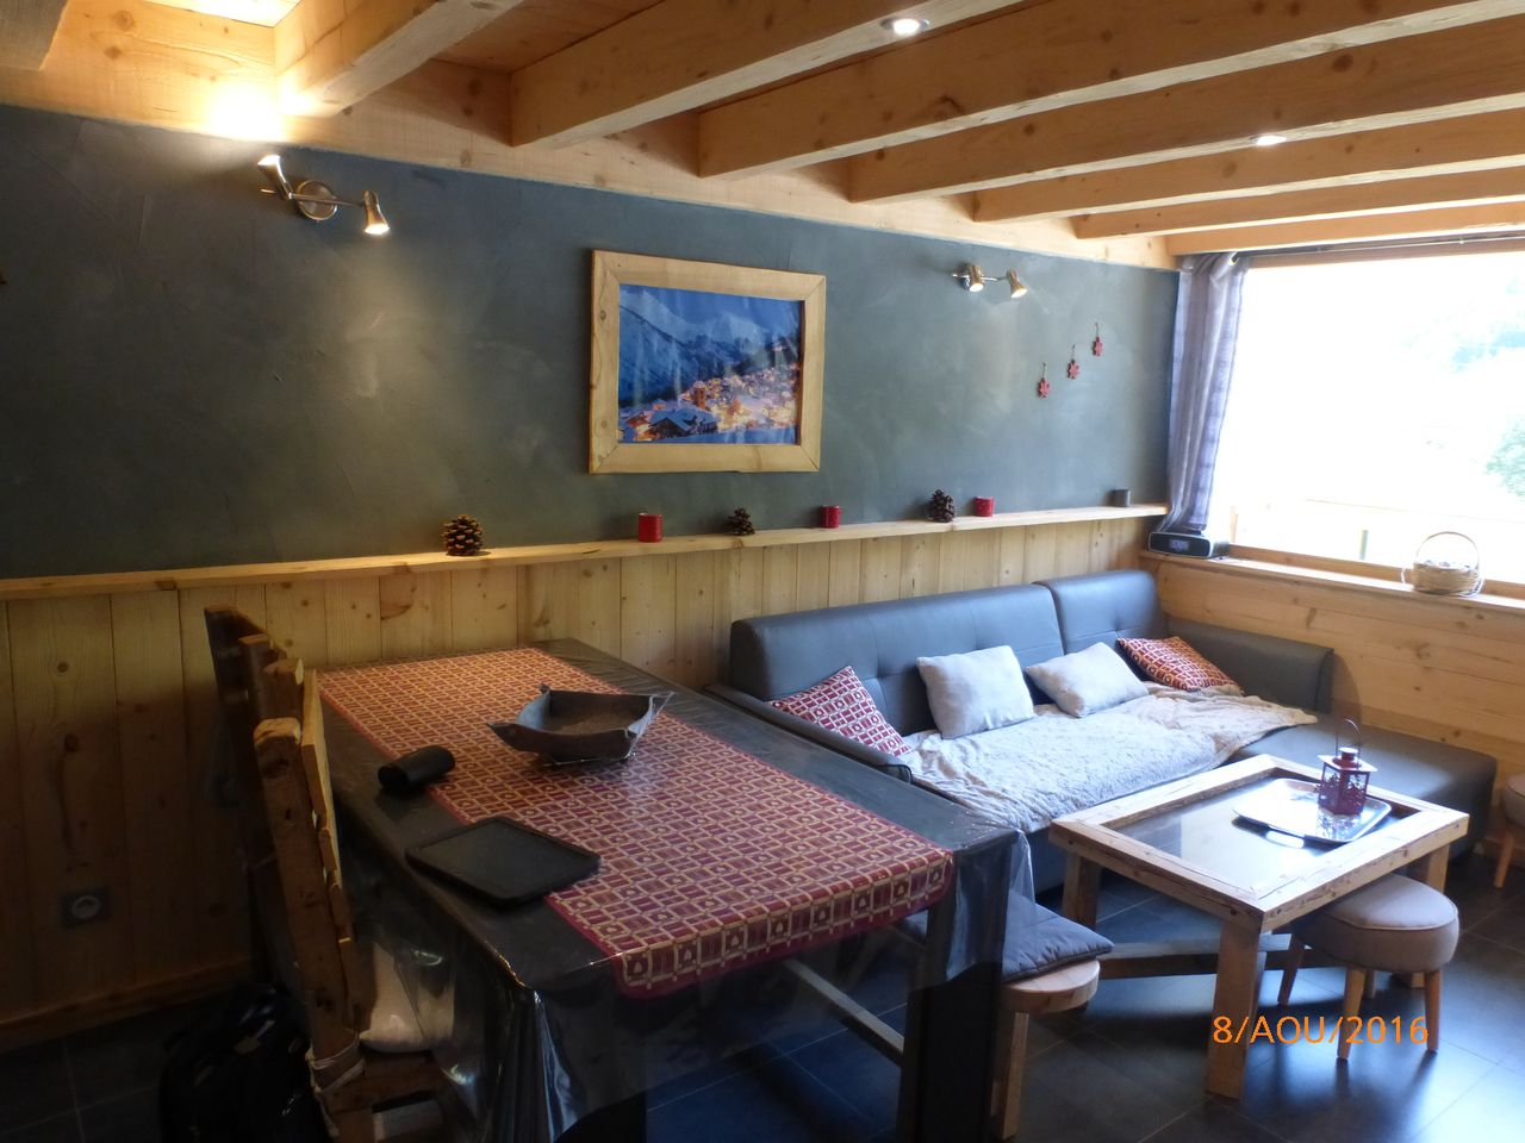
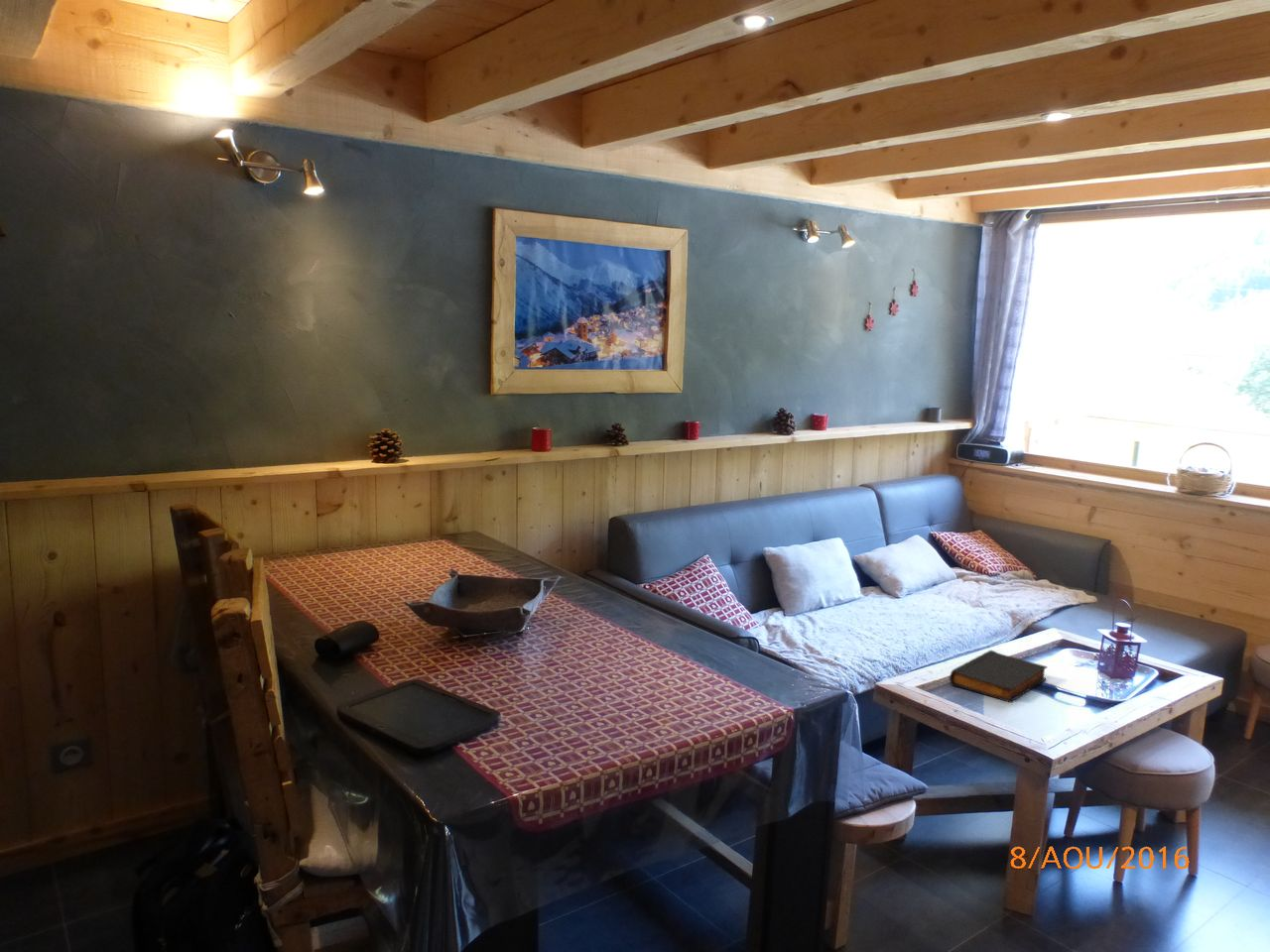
+ book [949,650,1049,703]
